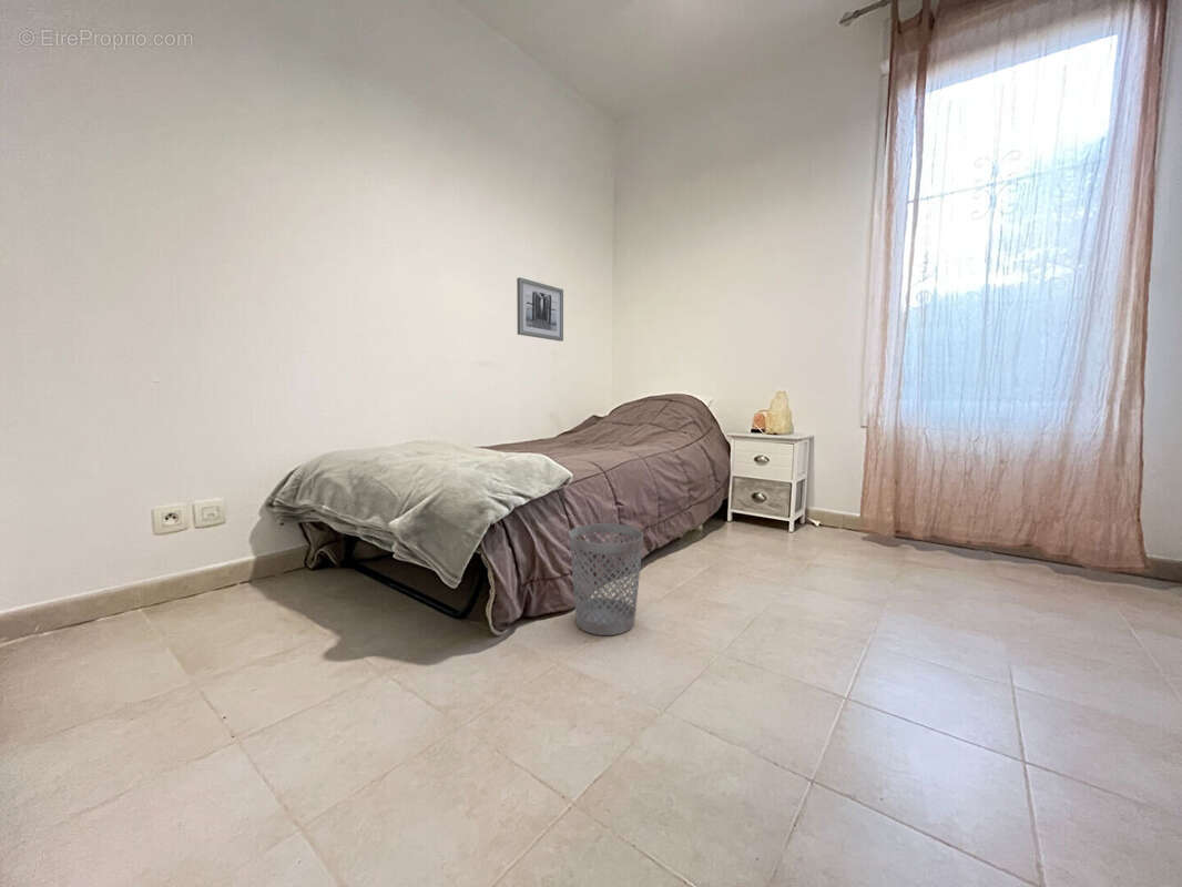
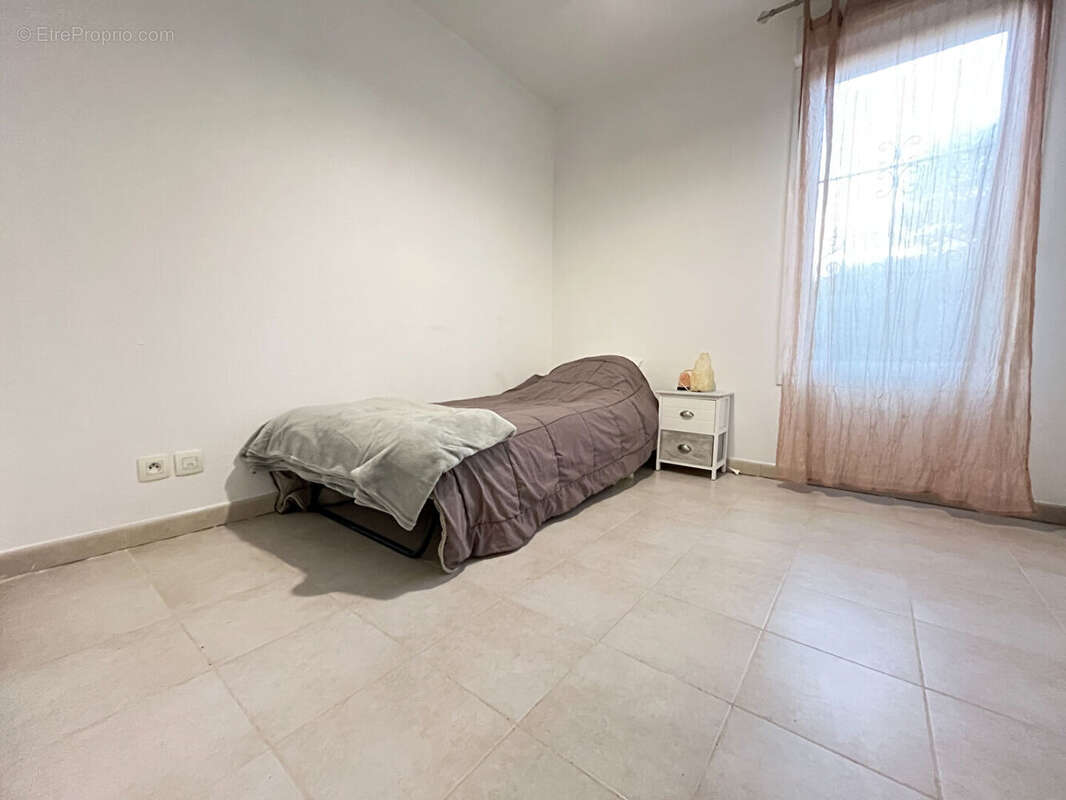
- wall art [516,276,564,343]
- wastebasket [569,522,644,636]
